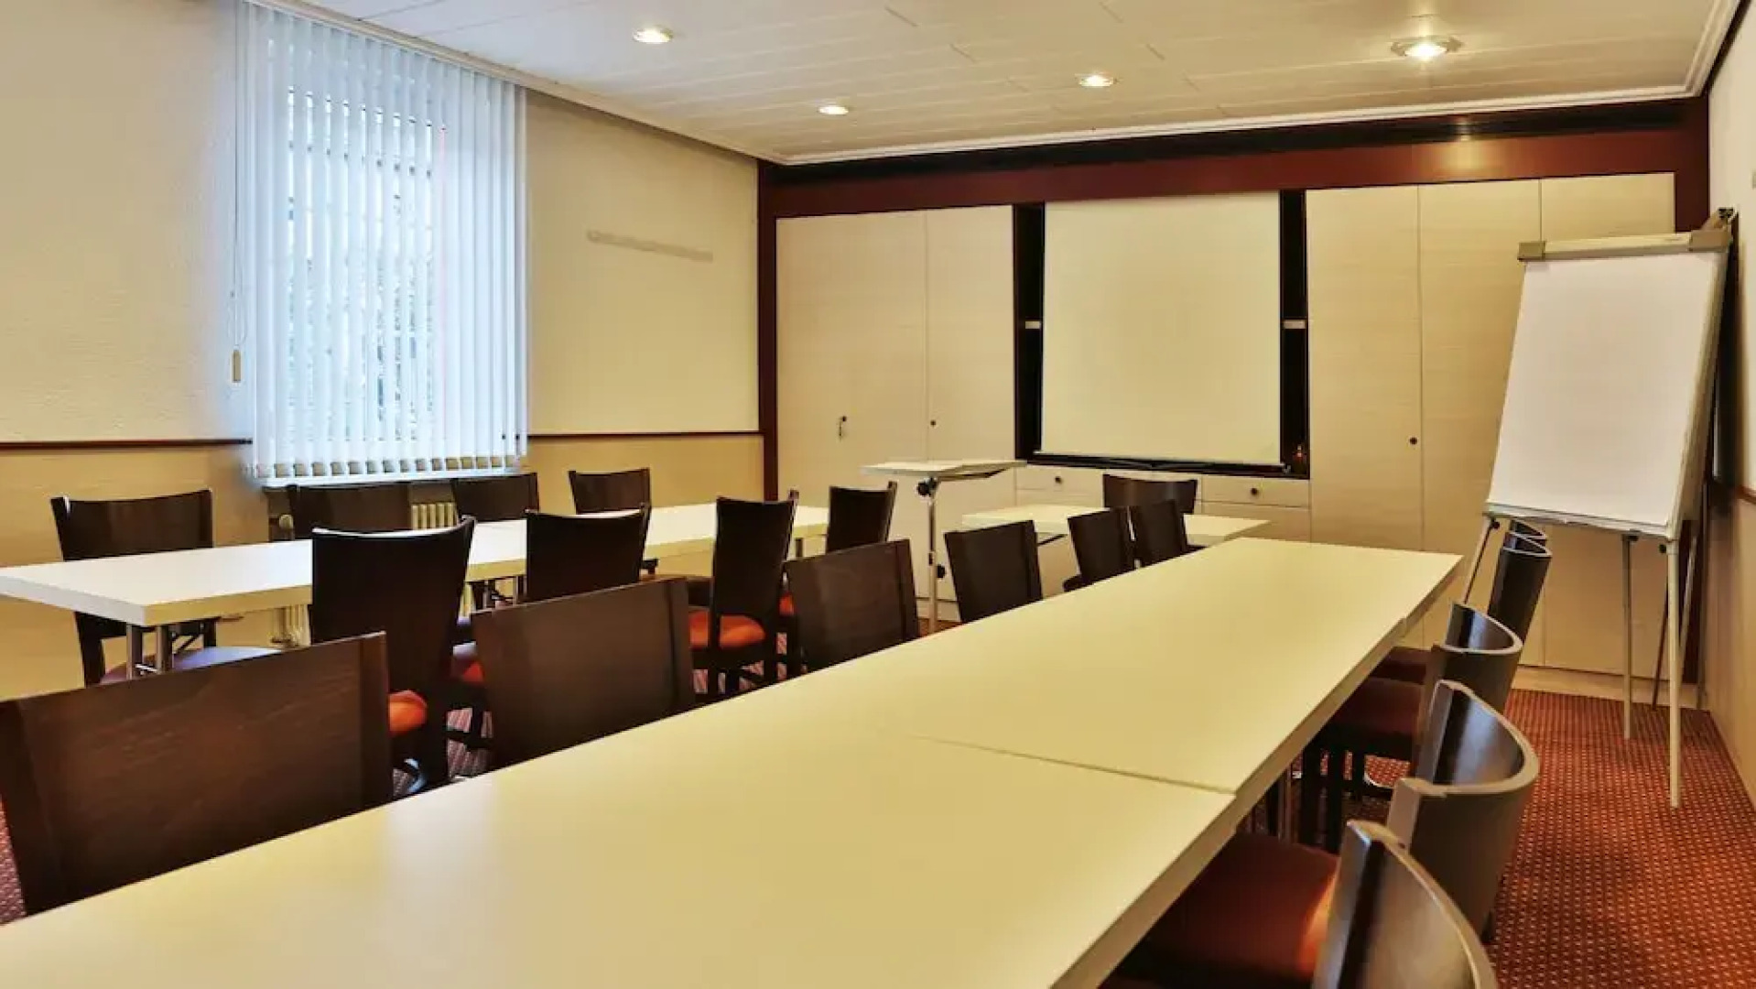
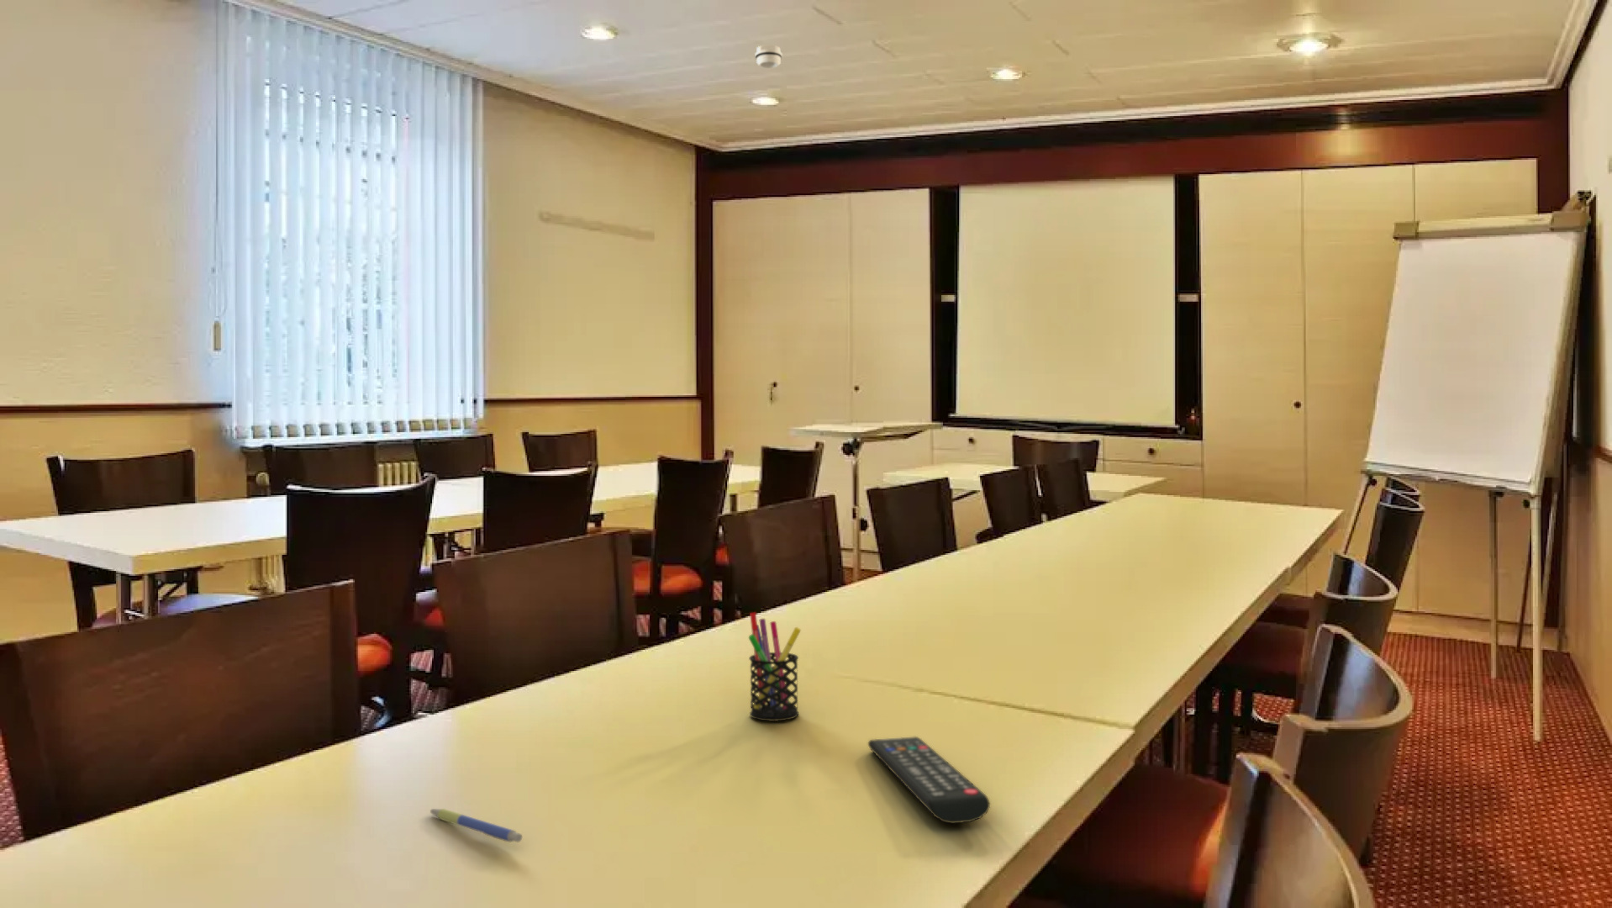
+ pen [430,808,523,844]
+ pen holder [748,611,802,722]
+ remote control [867,735,991,824]
+ smoke detector [754,43,784,69]
